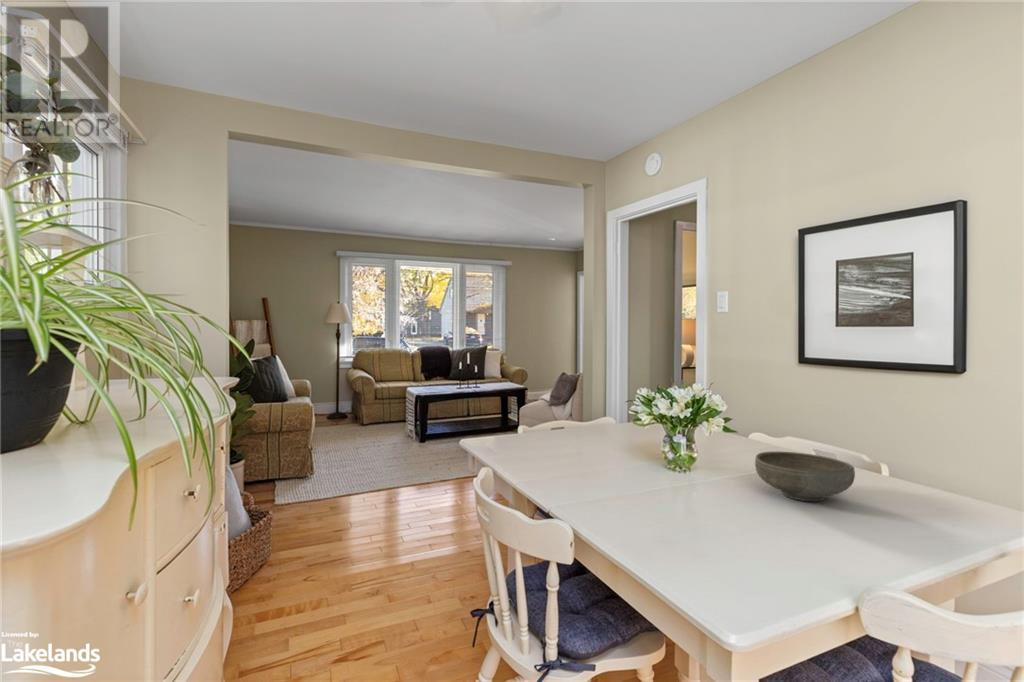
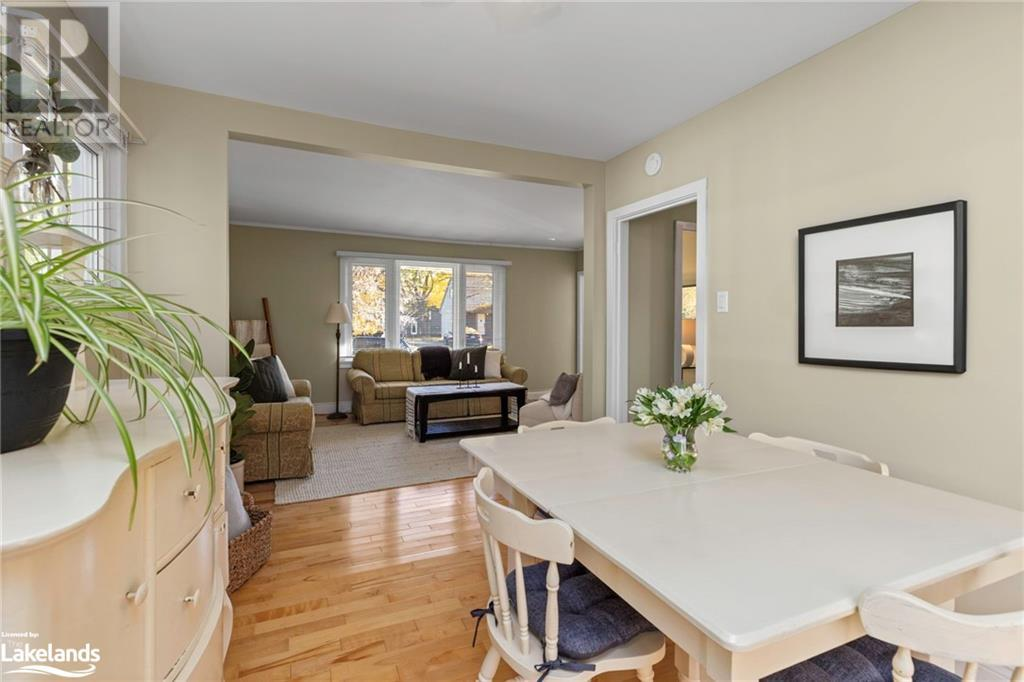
- bowl [754,451,856,502]
